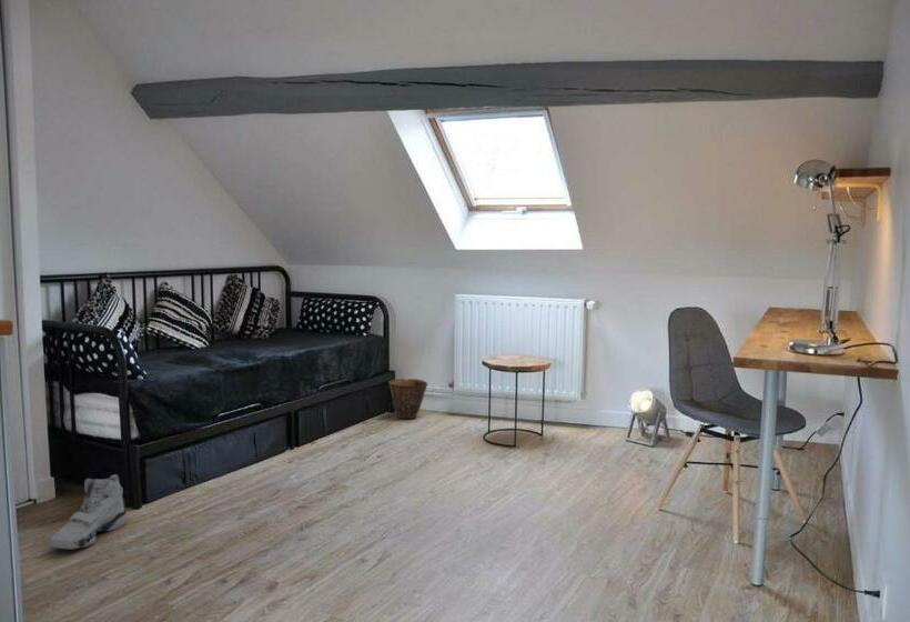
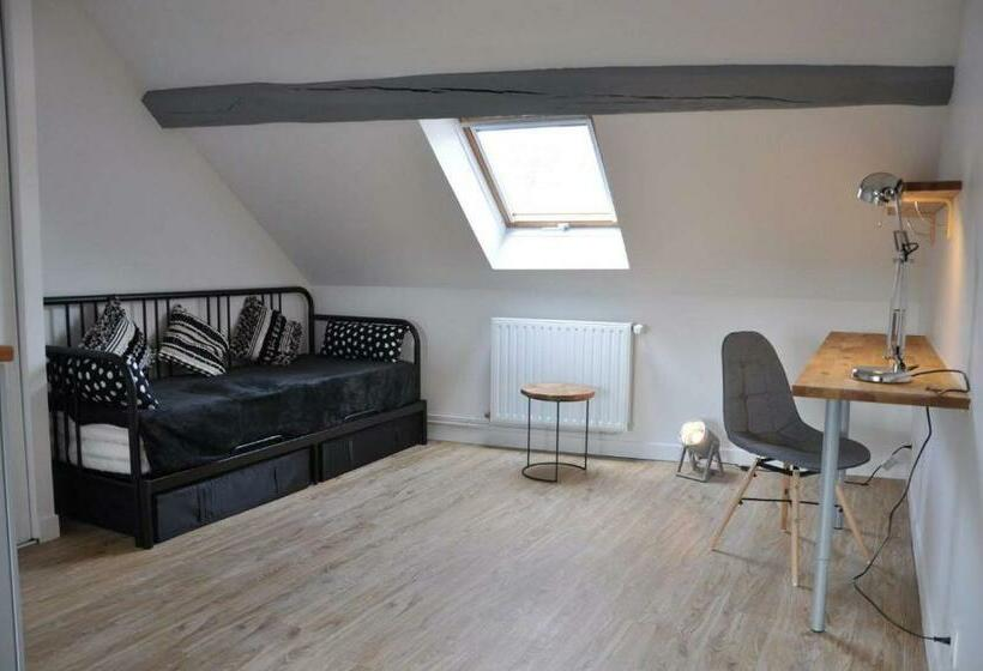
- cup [387,378,428,420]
- sneaker [49,473,128,550]
